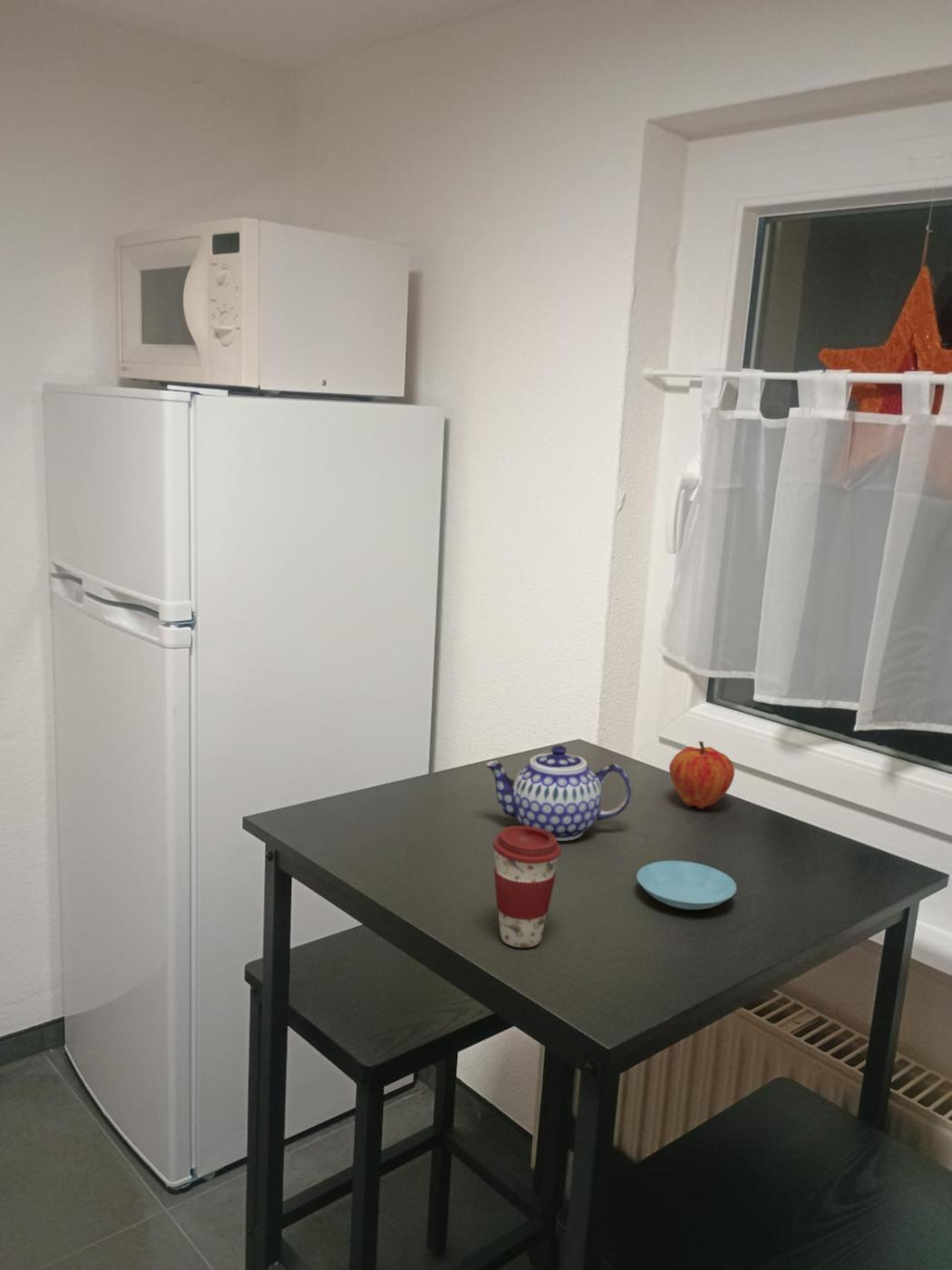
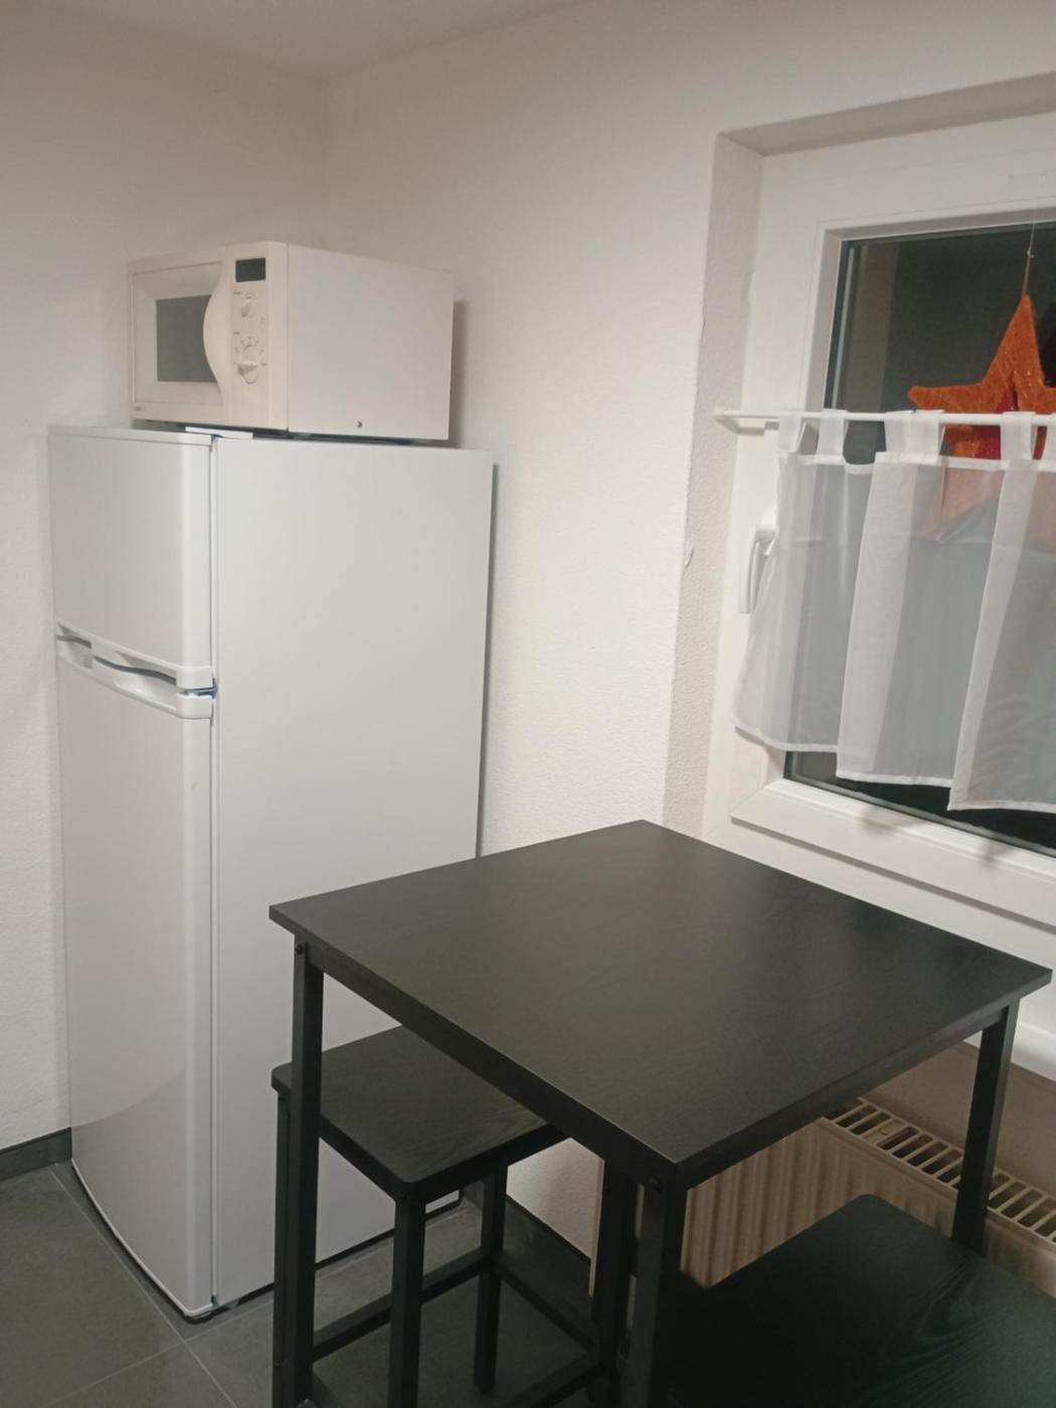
- teapot [485,744,632,842]
- fruit [668,740,735,810]
- saucer [636,860,737,911]
- coffee cup [491,825,562,949]
